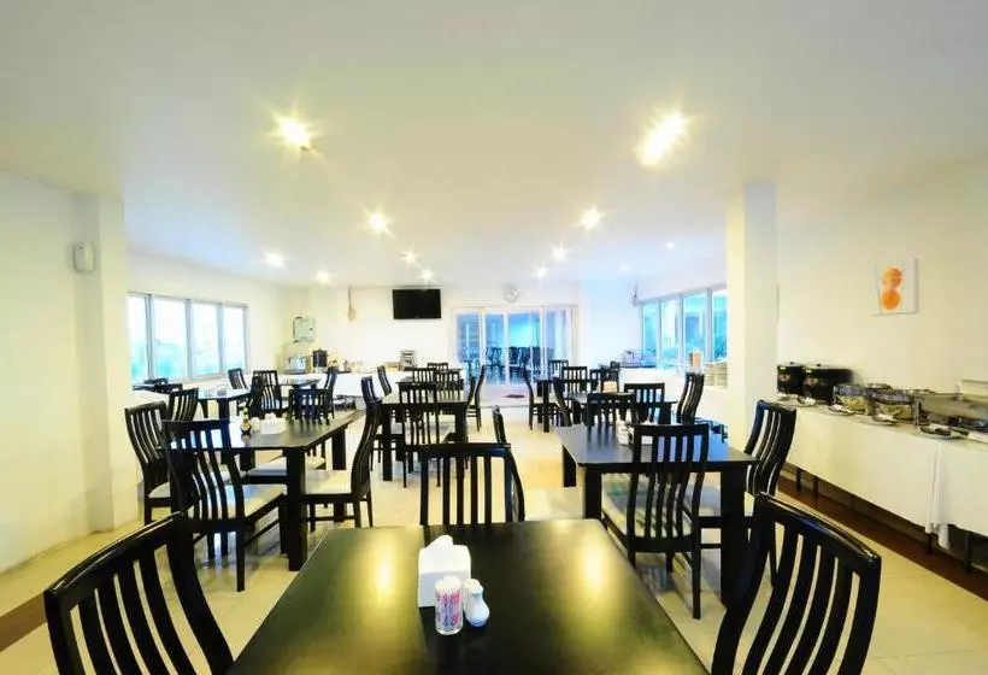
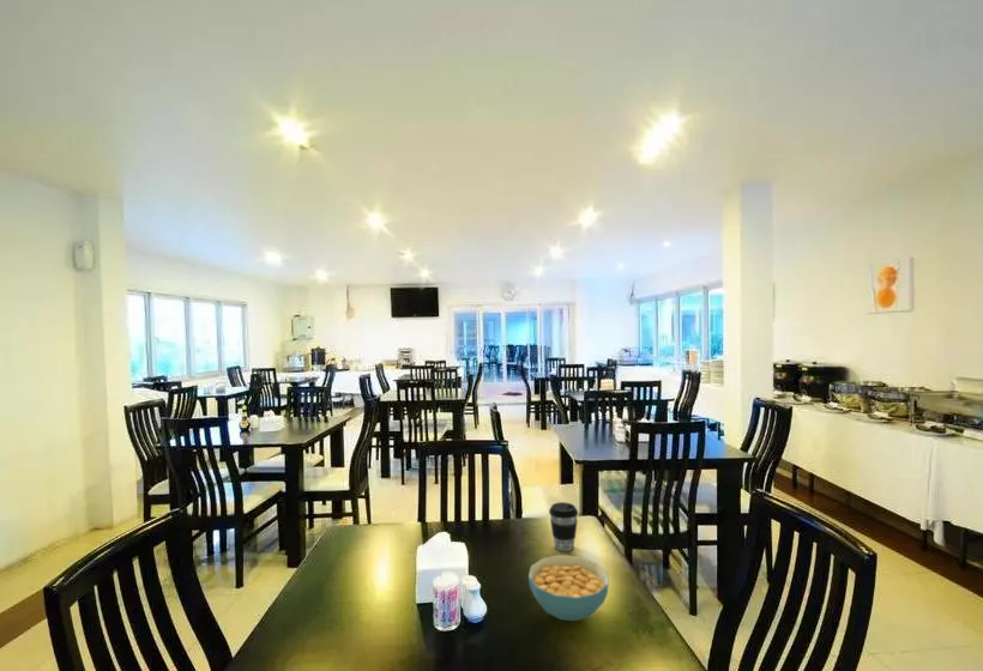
+ coffee cup [548,501,579,552]
+ cereal bowl [527,554,610,622]
